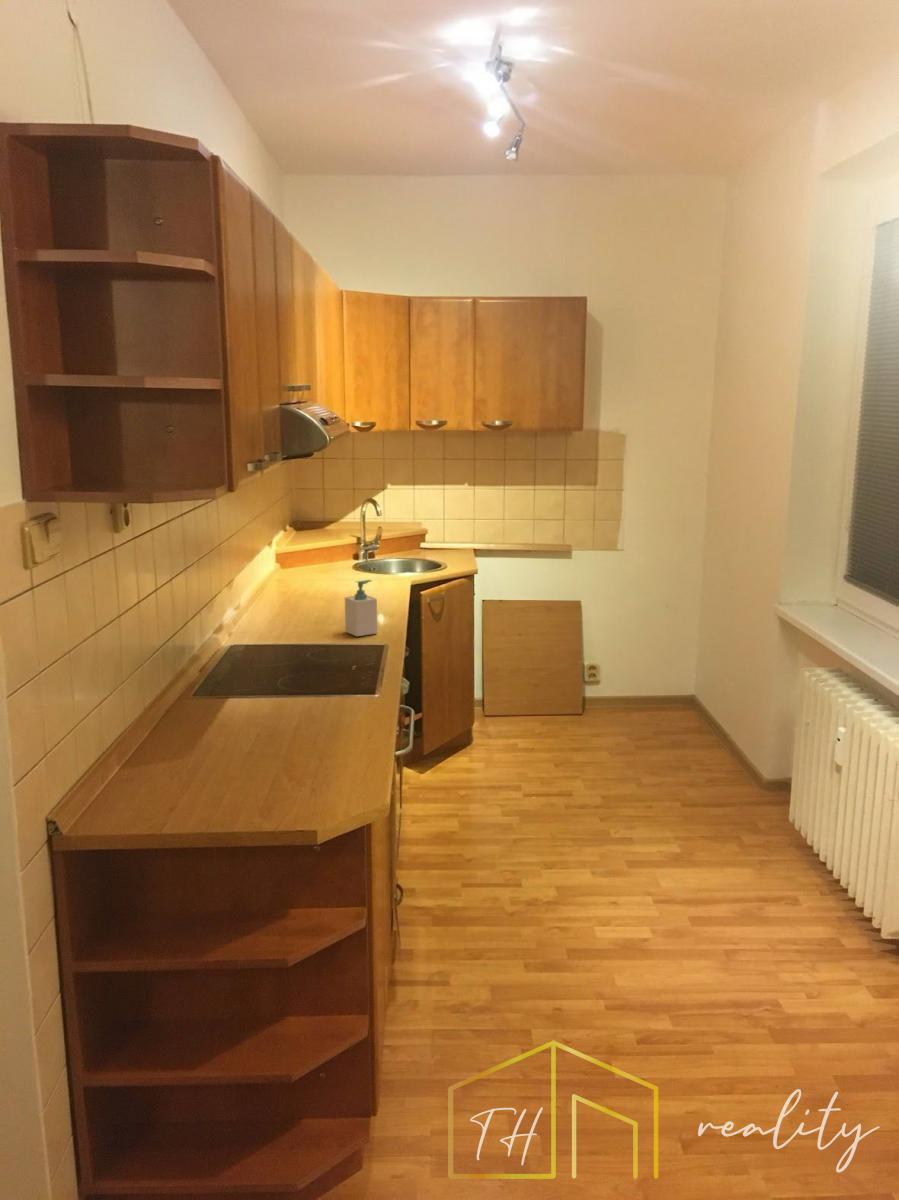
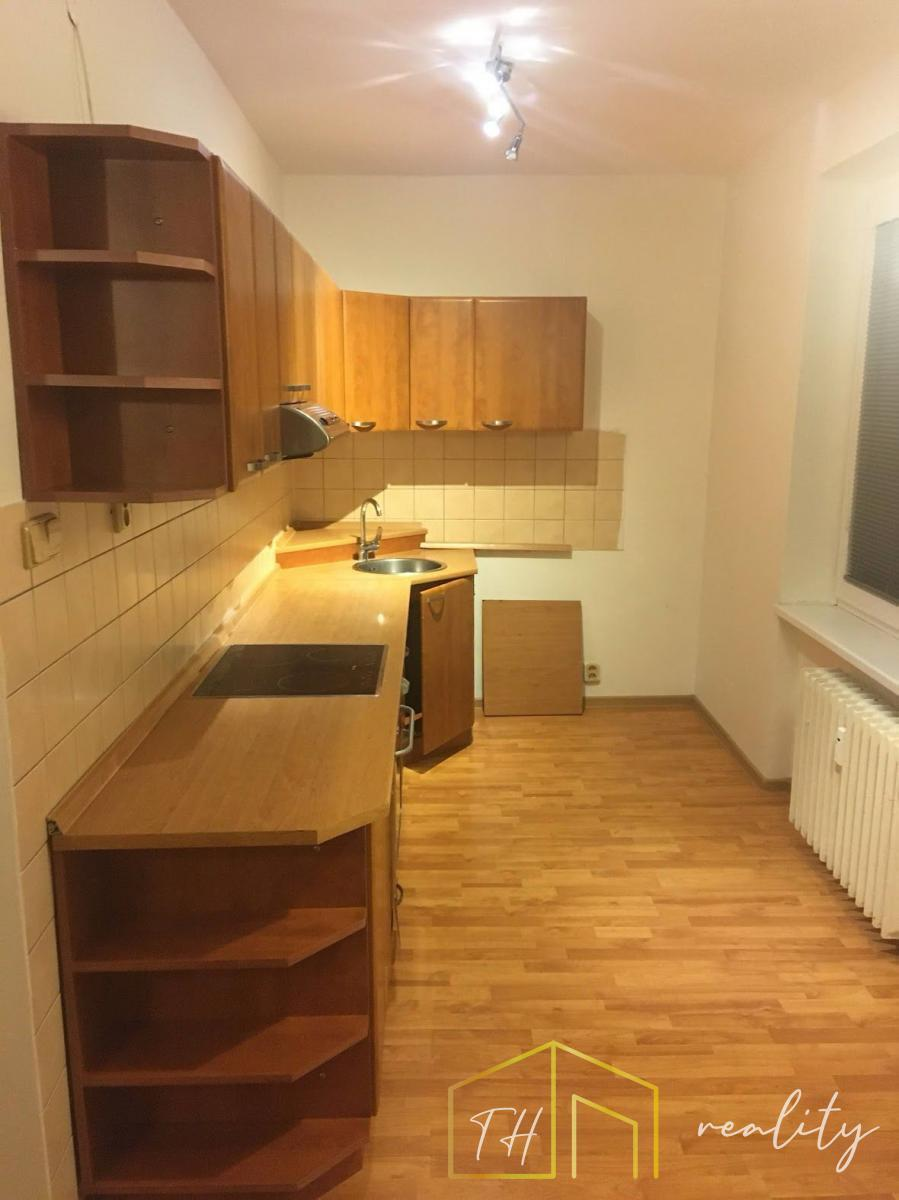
- soap bottle [344,579,378,637]
